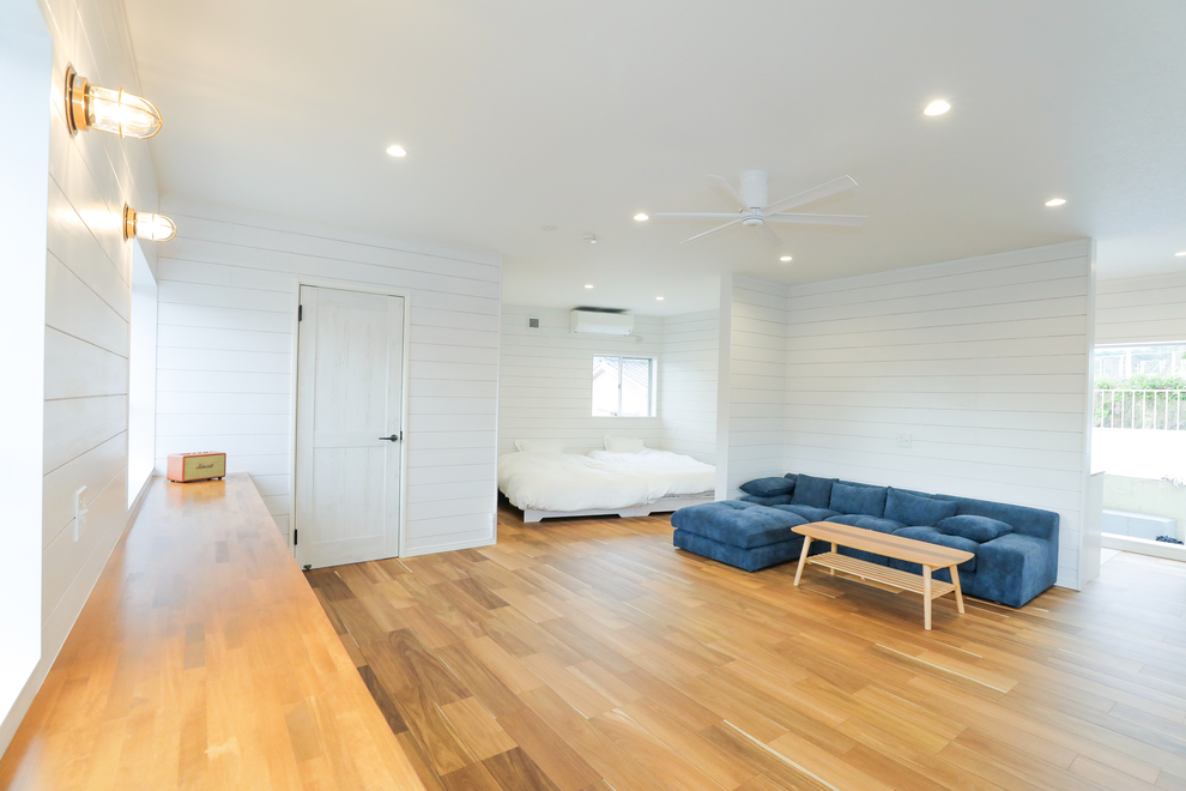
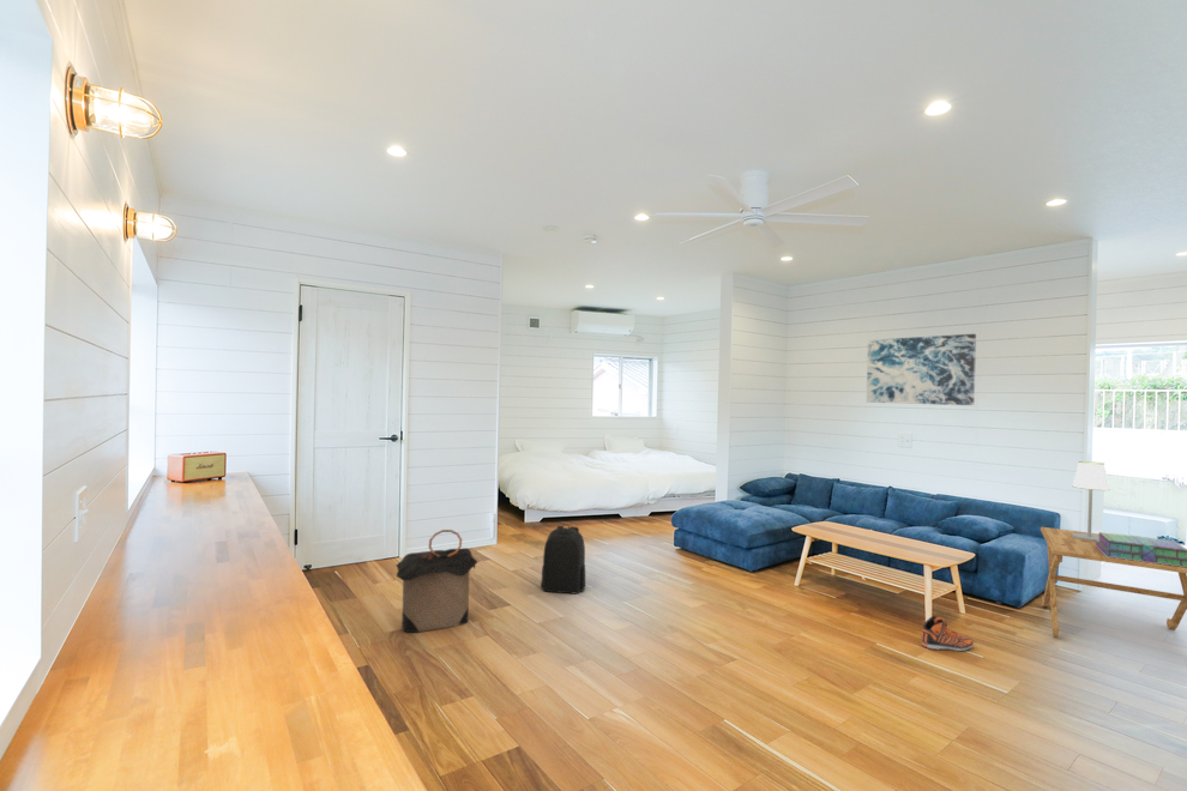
+ side table [1040,526,1187,639]
+ table lamp [1072,460,1111,542]
+ wall art [866,333,977,406]
+ sneaker [920,615,975,652]
+ backpack [540,524,586,596]
+ laundry hamper [394,529,478,634]
+ stack of books [1096,531,1187,567]
